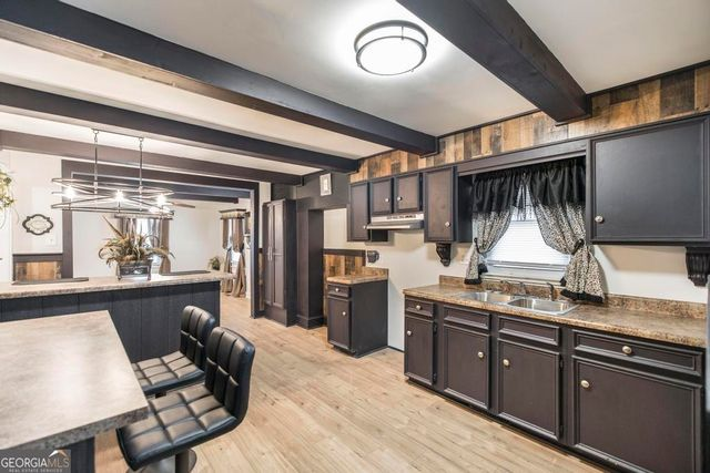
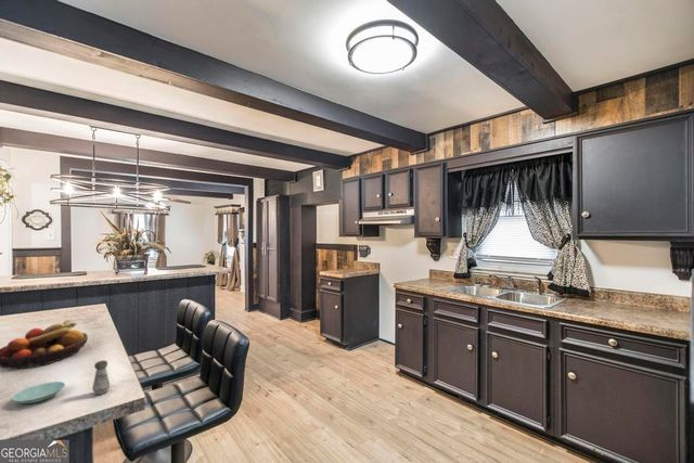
+ salt shaker [91,359,111,396]
+ fruit bowl [0,318,89,370]
+ saucer [11,381,66,404]
